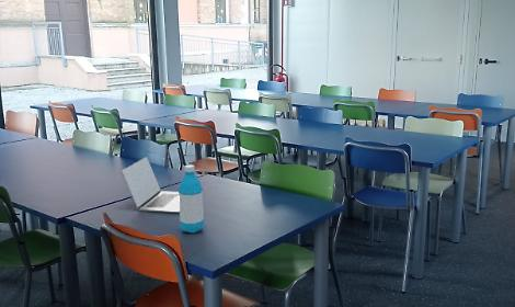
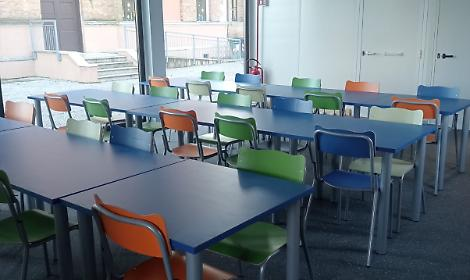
- laptop [121,156,180,214]
- water bottle [178,163,205,234]
